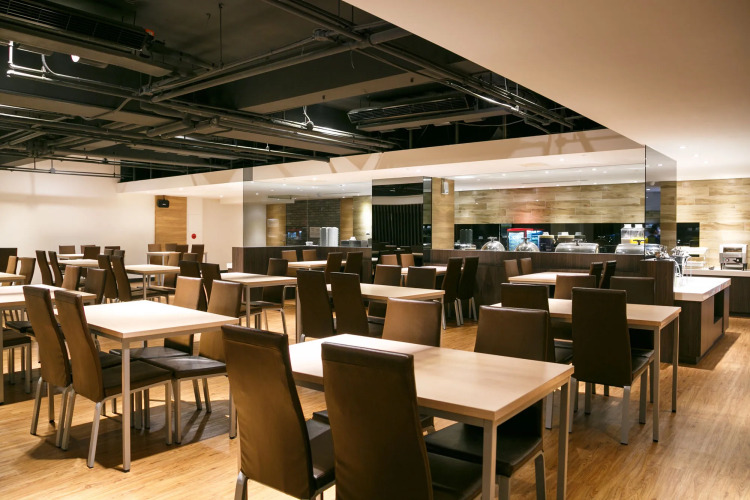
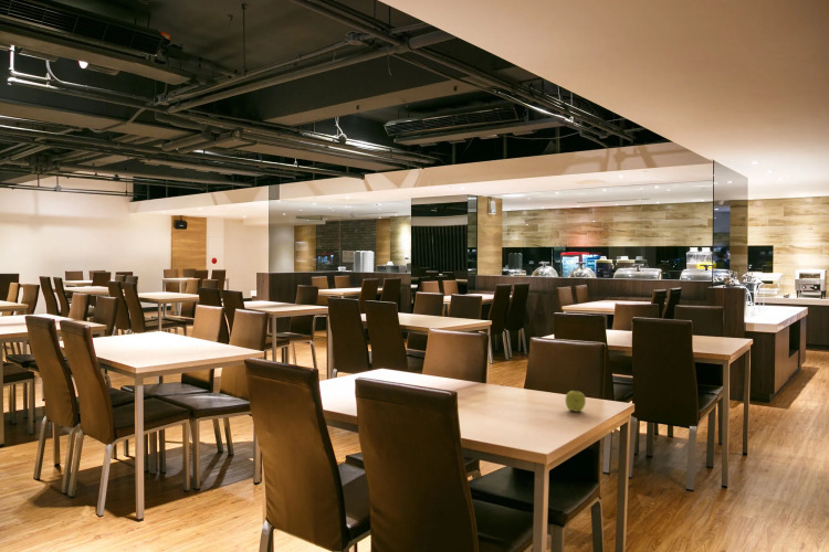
+ fruit [565,389,587,413]
